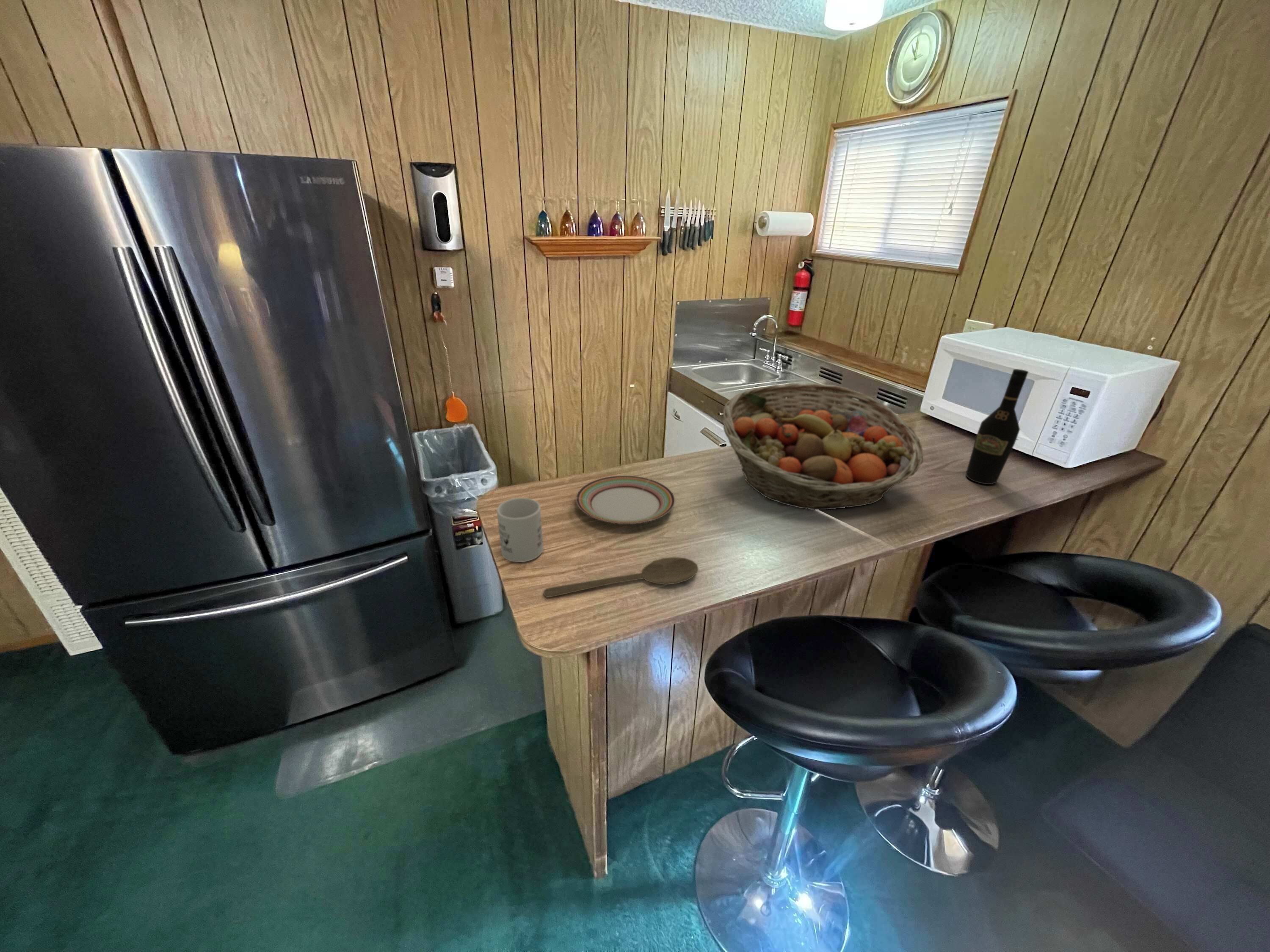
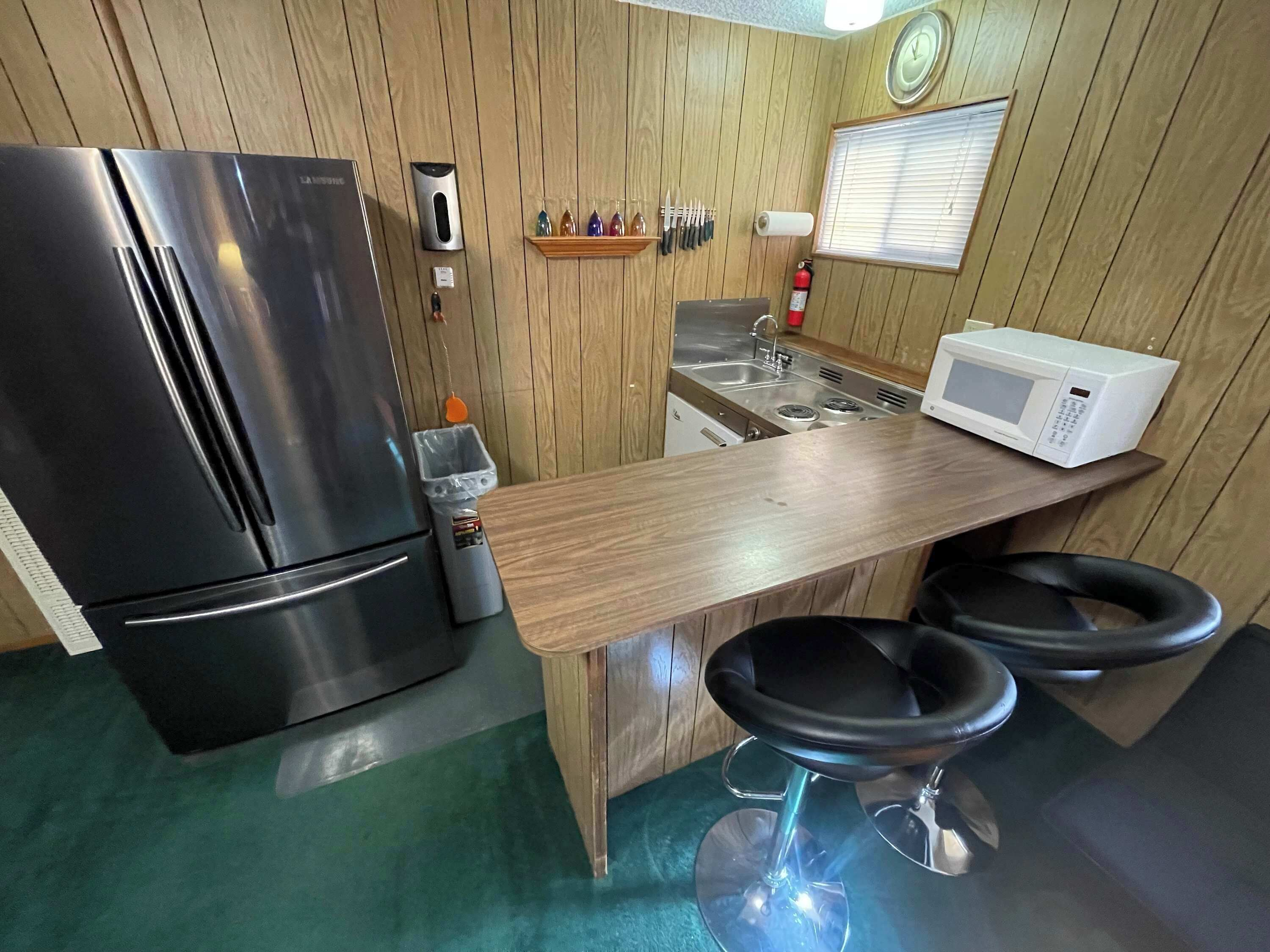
- wine bottle [965,369,1029,485]
- plate [576,475,675,524]
- fruit basket [723,382,924,511]
- mug [496,497,544,563]
- wooden spoon [543,556,699,598]
